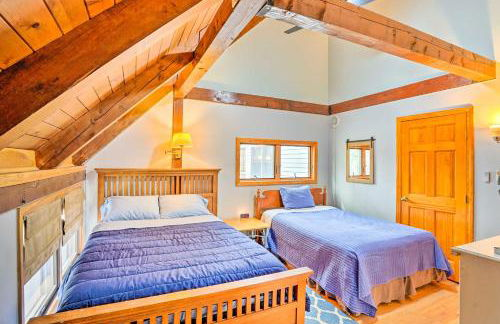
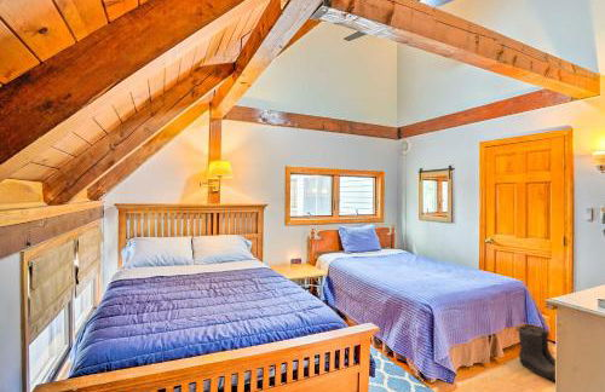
+ boots [517,323,557,382]
